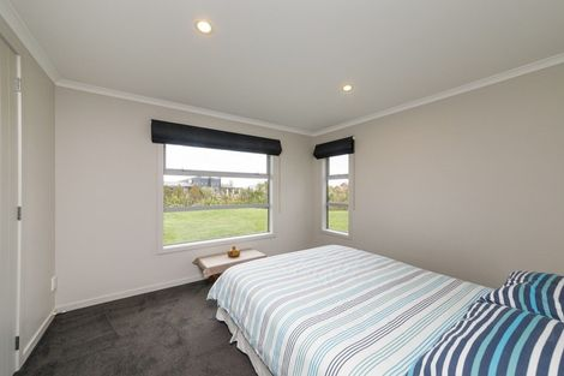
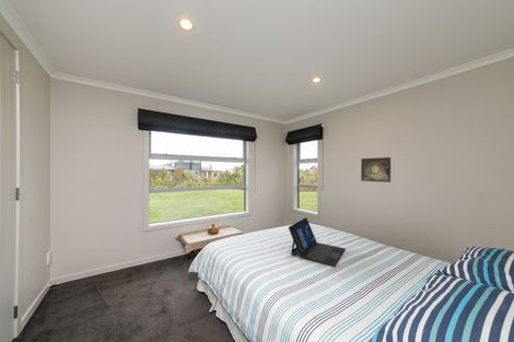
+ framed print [360,156,392,184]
+ laptop [288,216,346,268]
